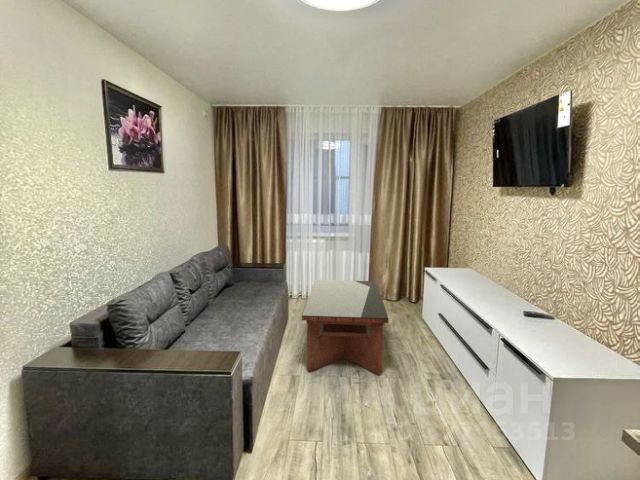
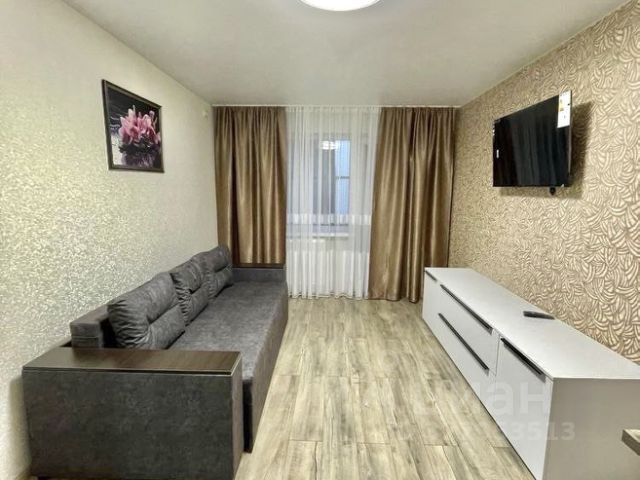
- coffee table [301,279,389,375]
